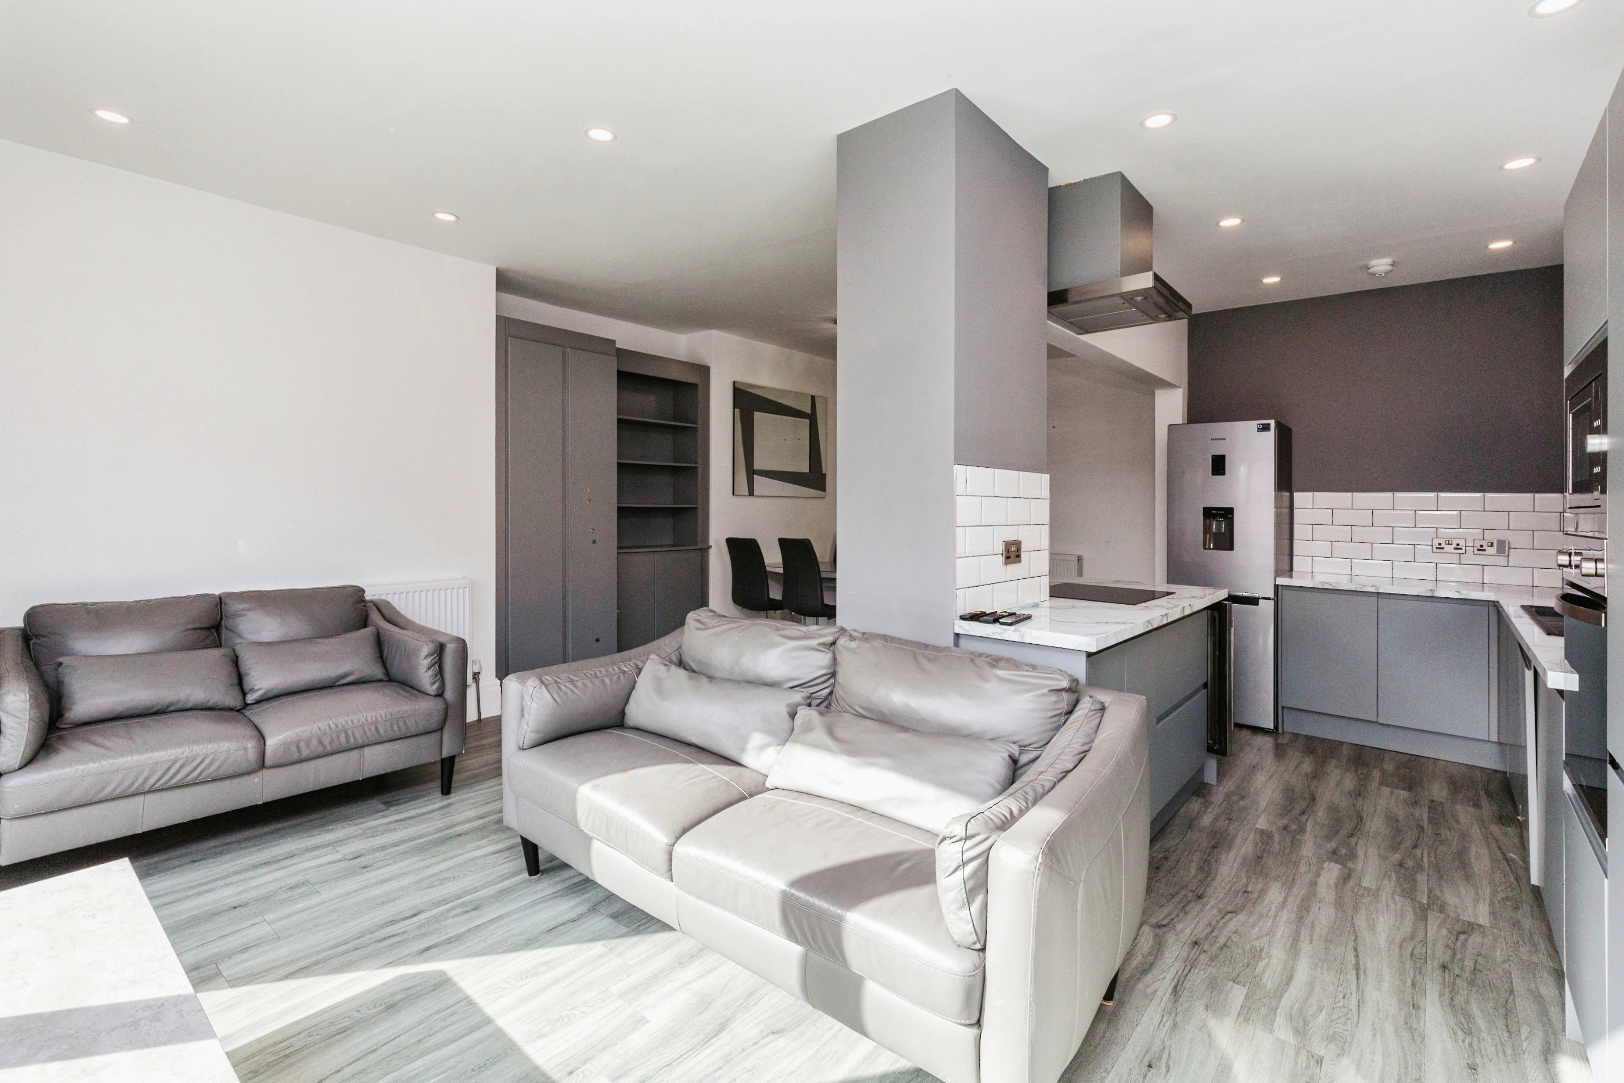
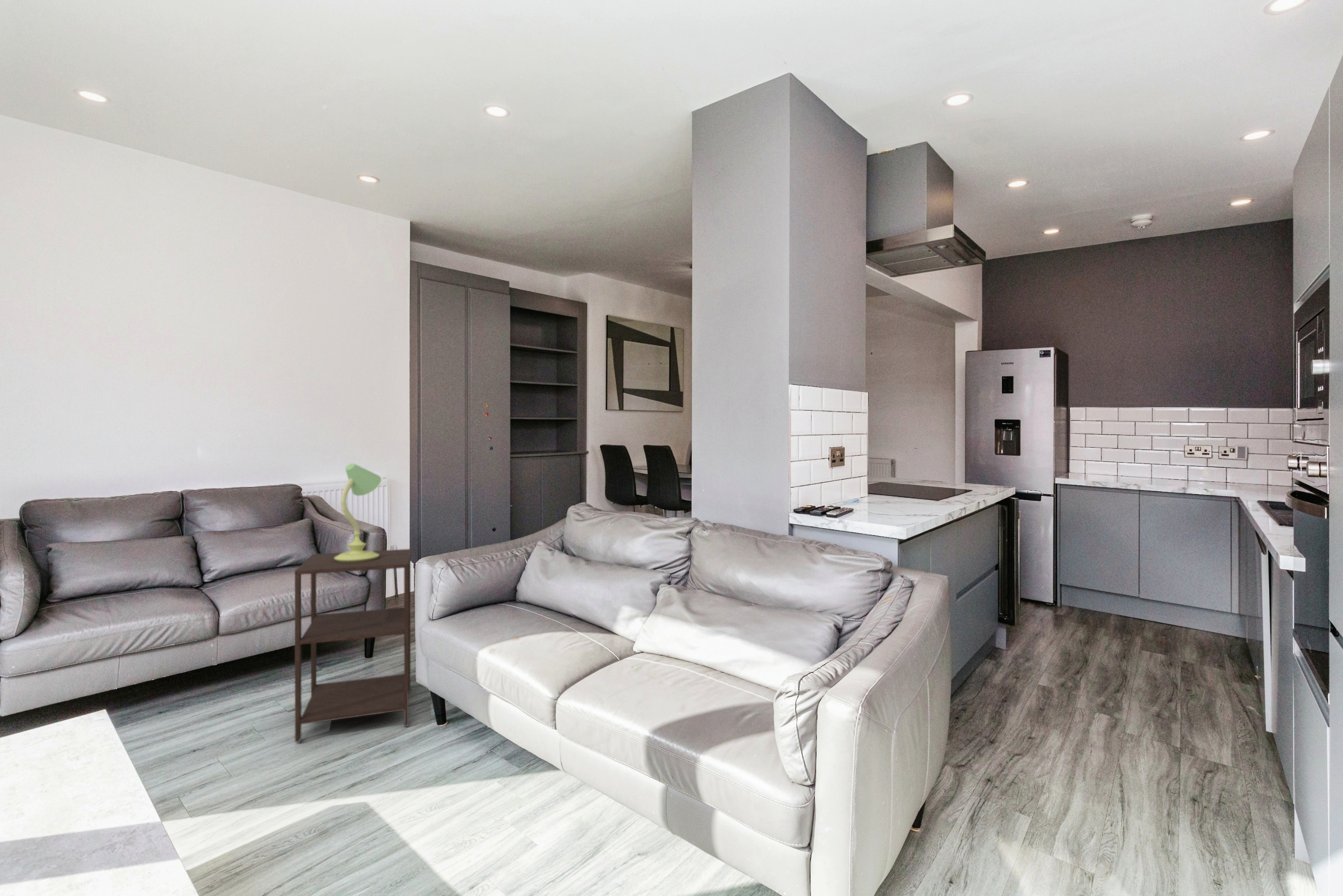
+ side table [294,548,411,743]
+ table lamp [335,463,382,562]
